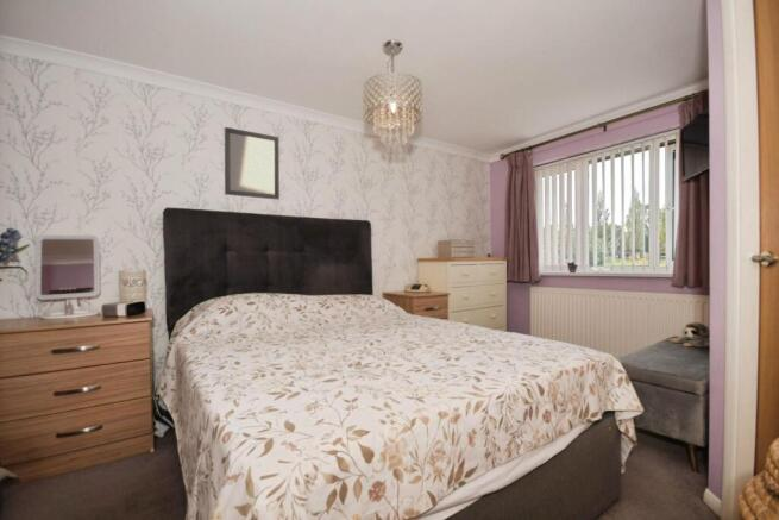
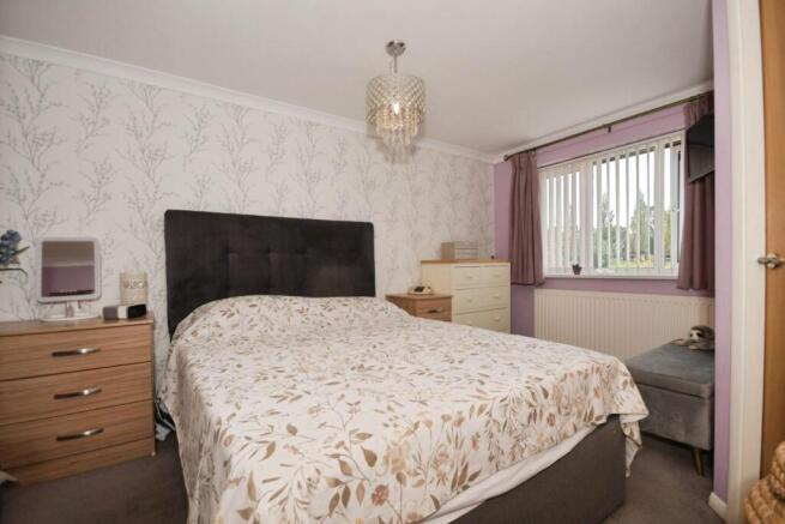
- home mirror [224,126,281,201]
